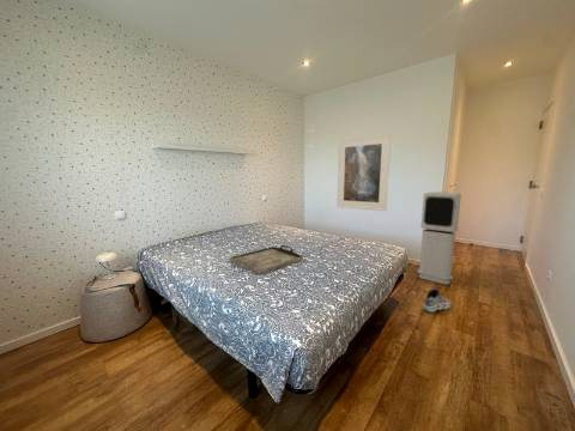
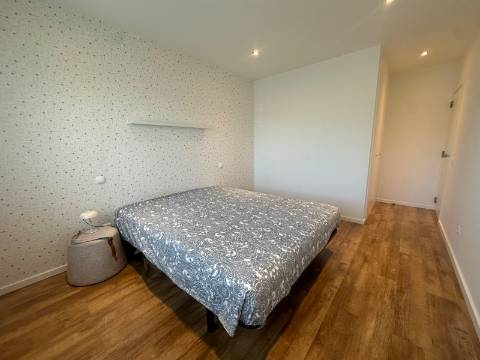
- sneaker [423,286,452,314]
- serving tray [229,244,304,275]
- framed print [335,133,392,212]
- air purifier [417,190,462,286]
